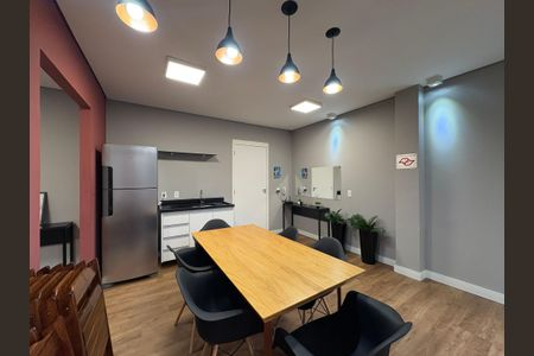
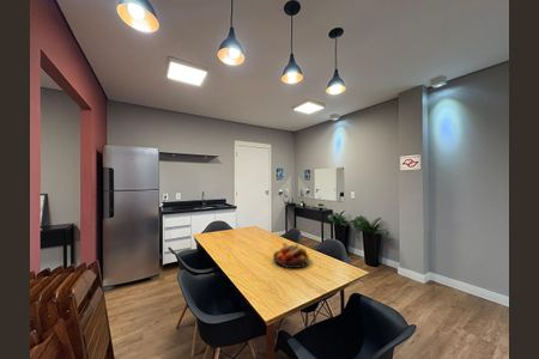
+ fruit bowl [272,241,310,269]
